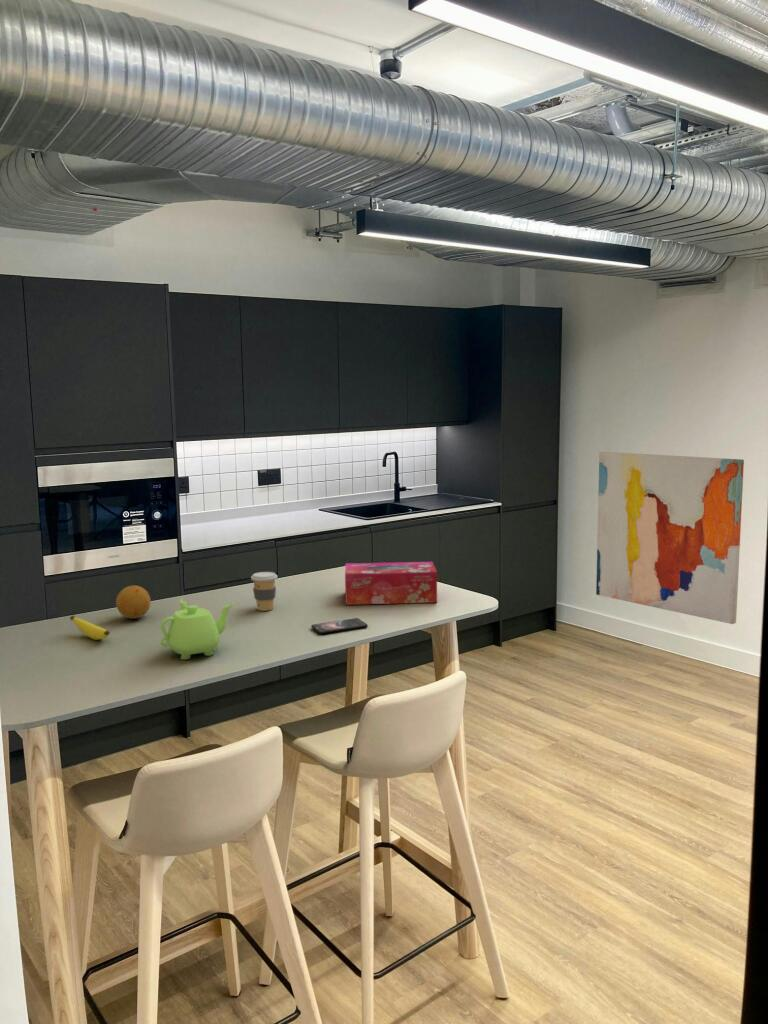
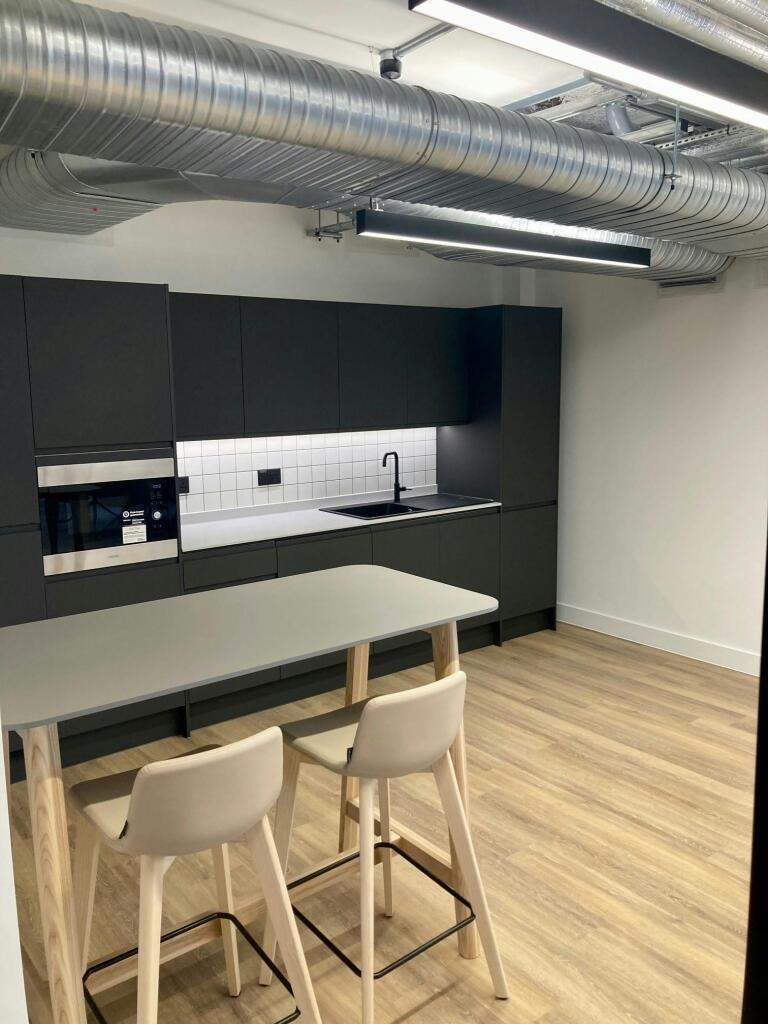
- tissue box [344,561,438,606]
- teapot [159,598,235,661]
- coffee cup [250,571,278,612]
- banana [69,615,111,641]
- fruit [115,585,152,620]
- smartphone [310,617,369,635]
- wall art [595,451,745,625]
